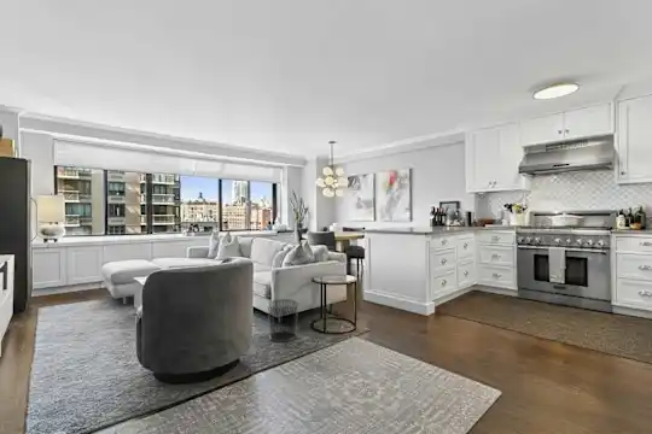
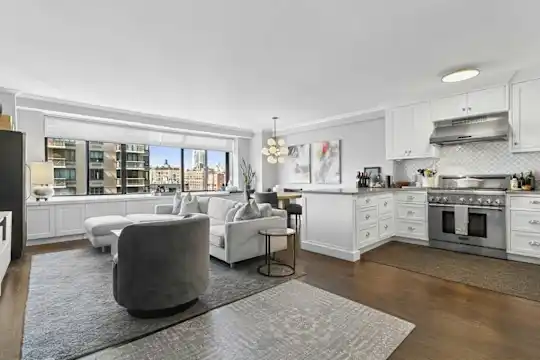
- waste bin [266,298,299,342]
